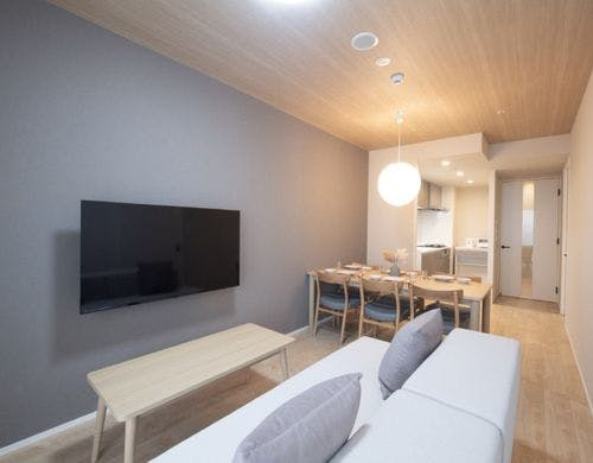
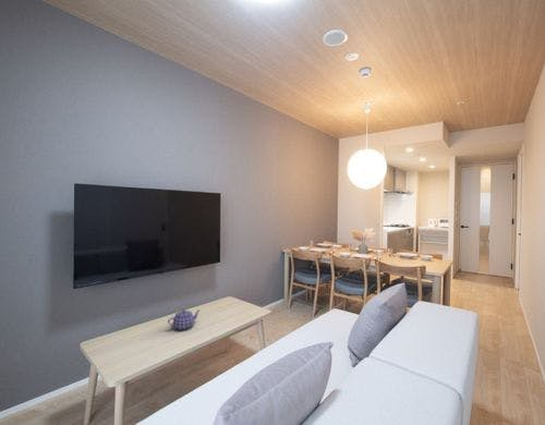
+ teapot [167,308,202,330]
